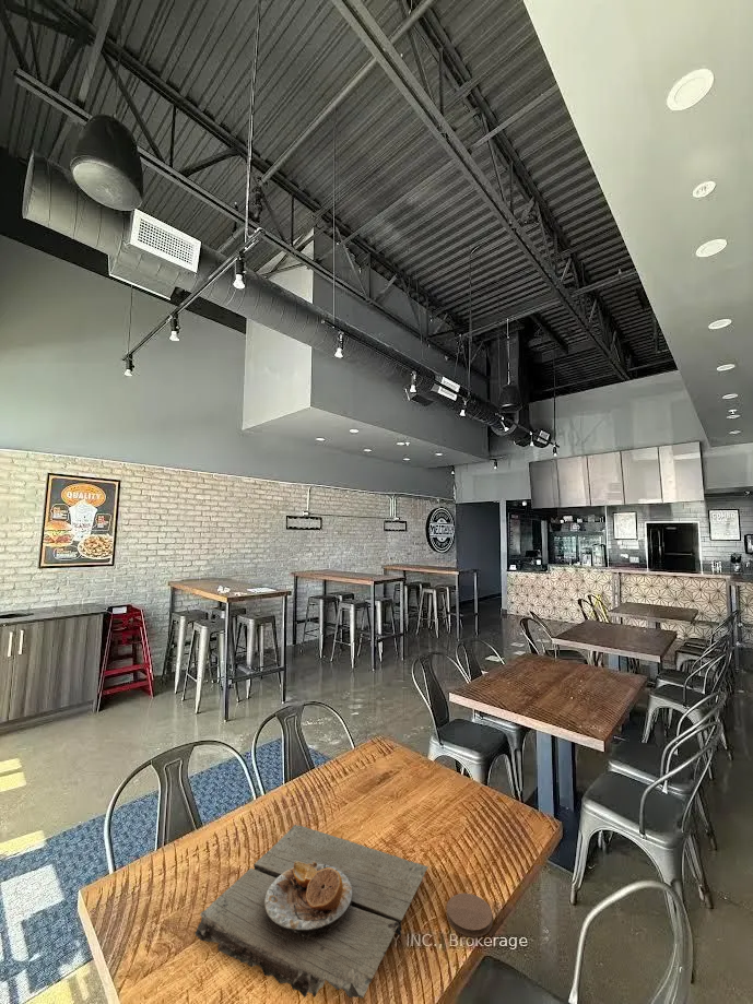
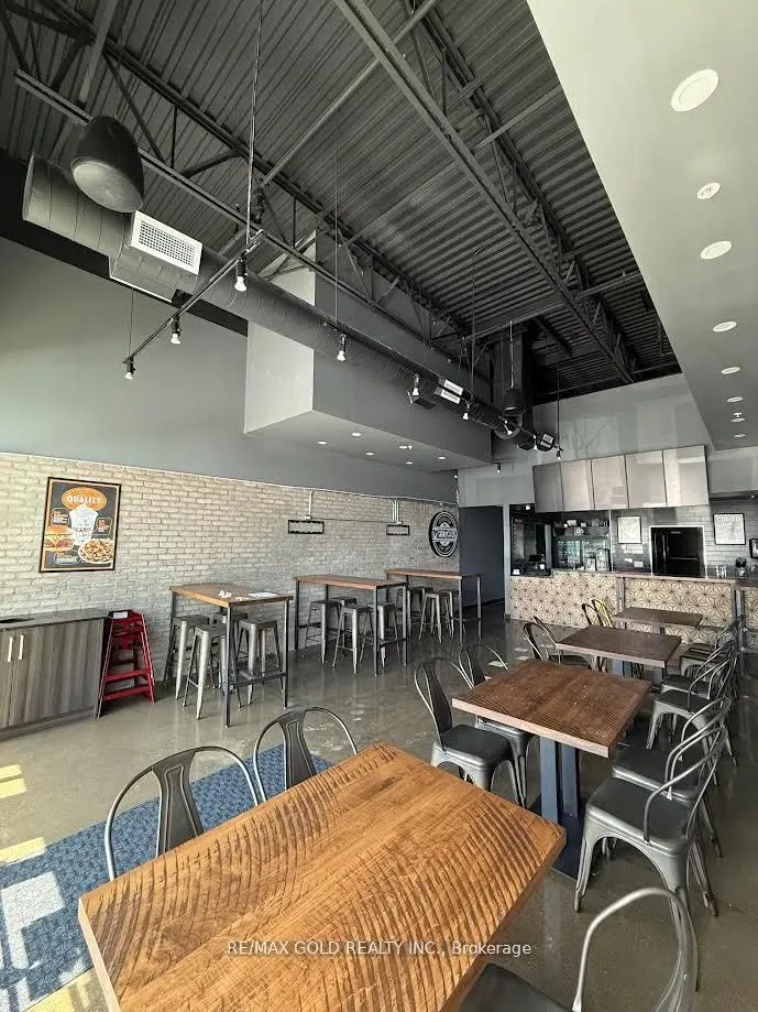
- coaster [446,893,494,938]
- plate [193,823,430,1000]
